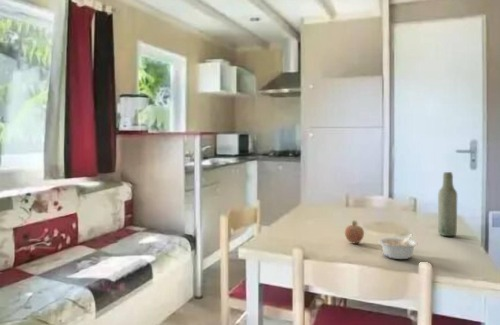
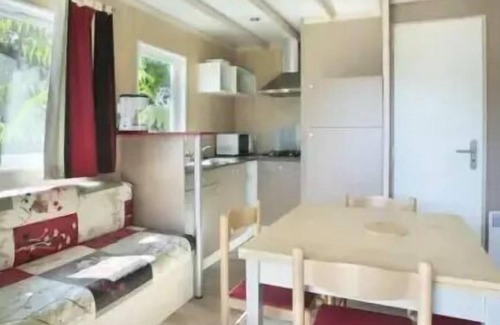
- bottle [437,171,458,237]
- legume [378,234,418,260]
- fruit [344,219,365,244]
